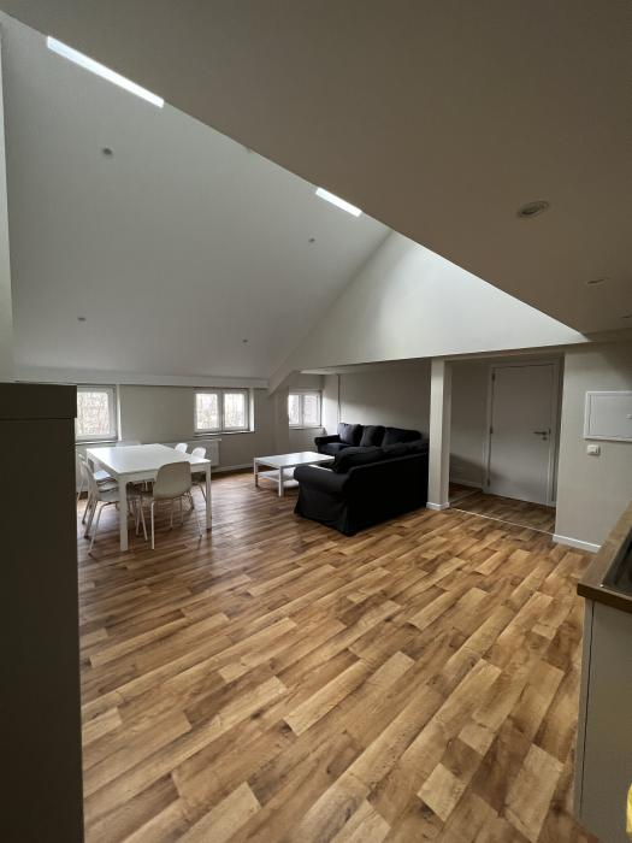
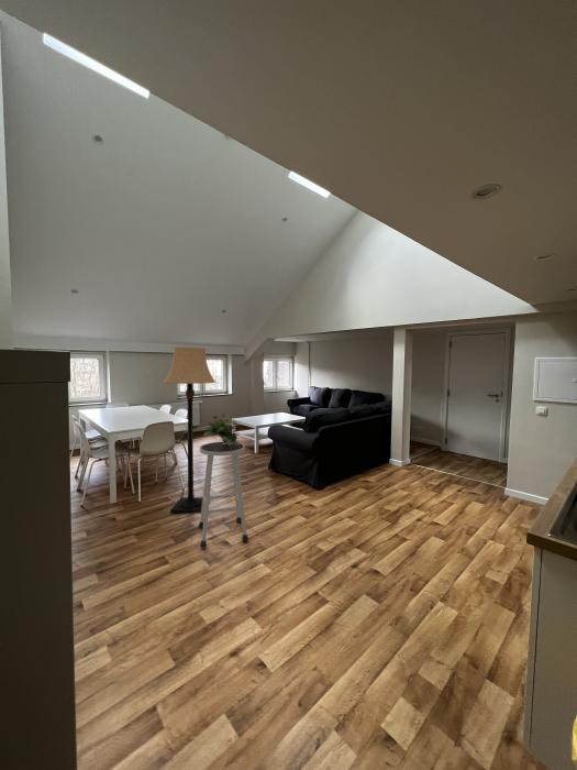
+ lamp [162,346,217,514]
+ flowering plant [202,413,241,444]
+ stool [198,441,249,549]
